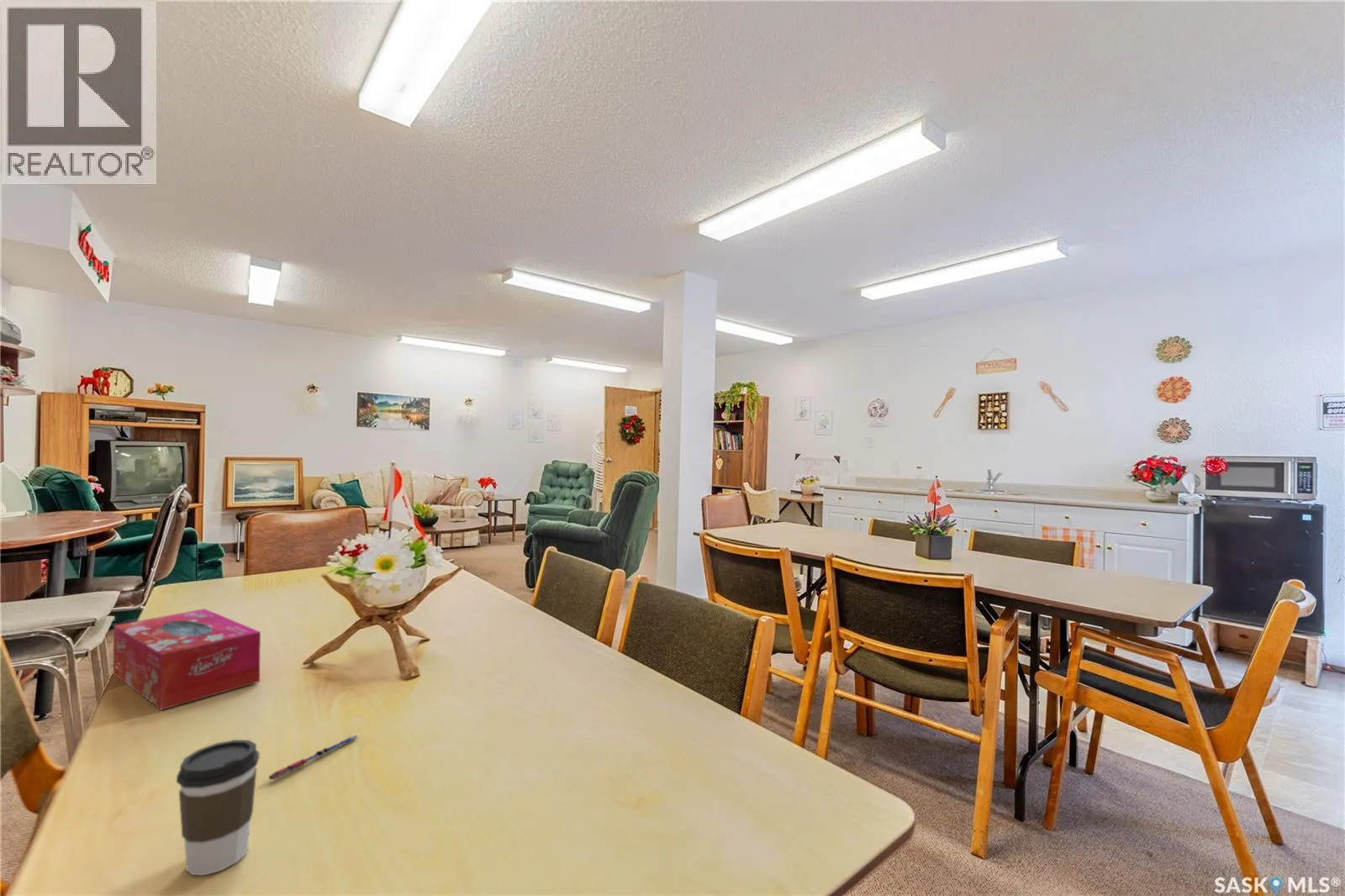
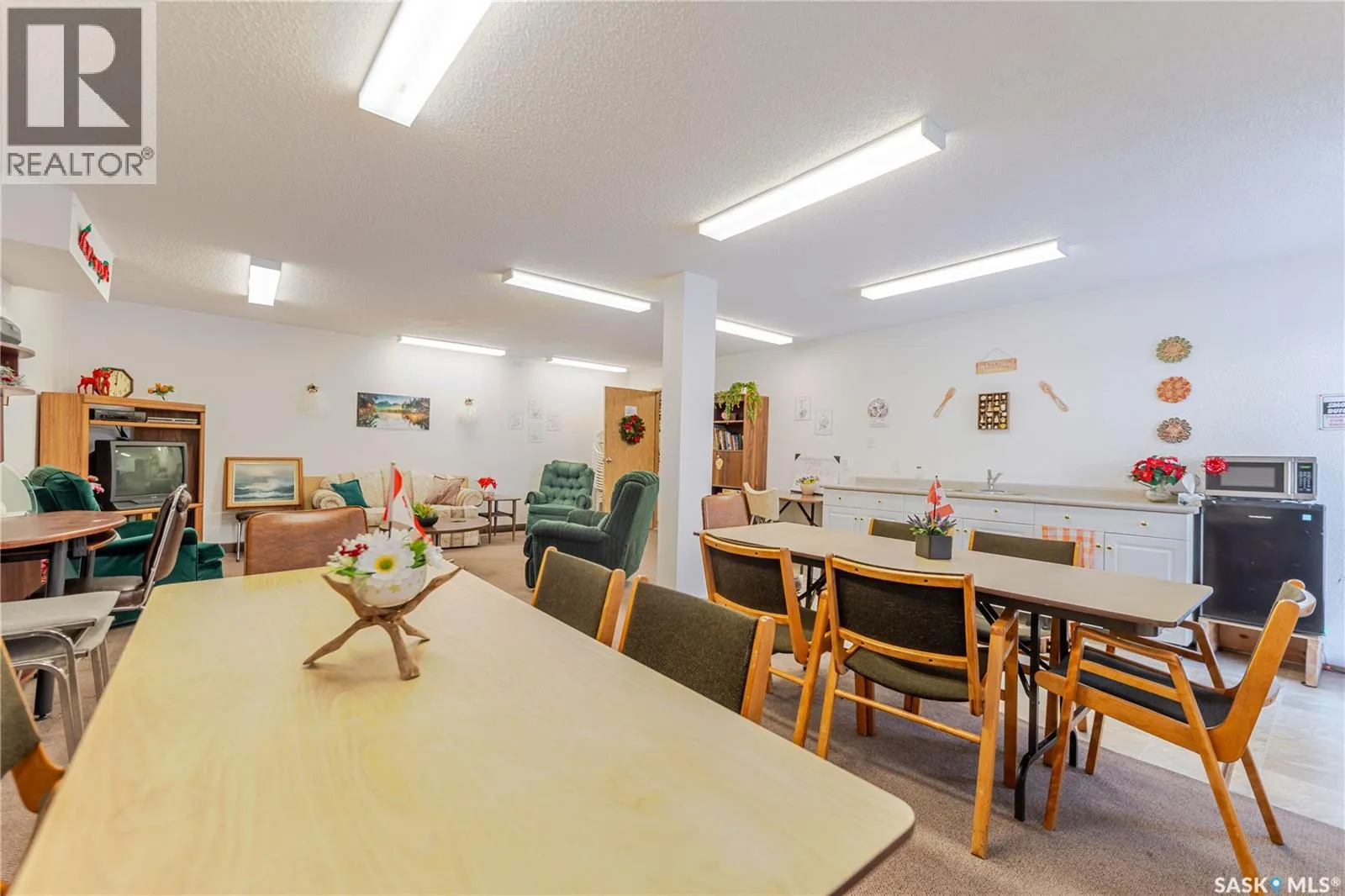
- tissue box [113,608,261,711]
- coffee cup [176,739,261,876]
- pen [268,734,360,781]
